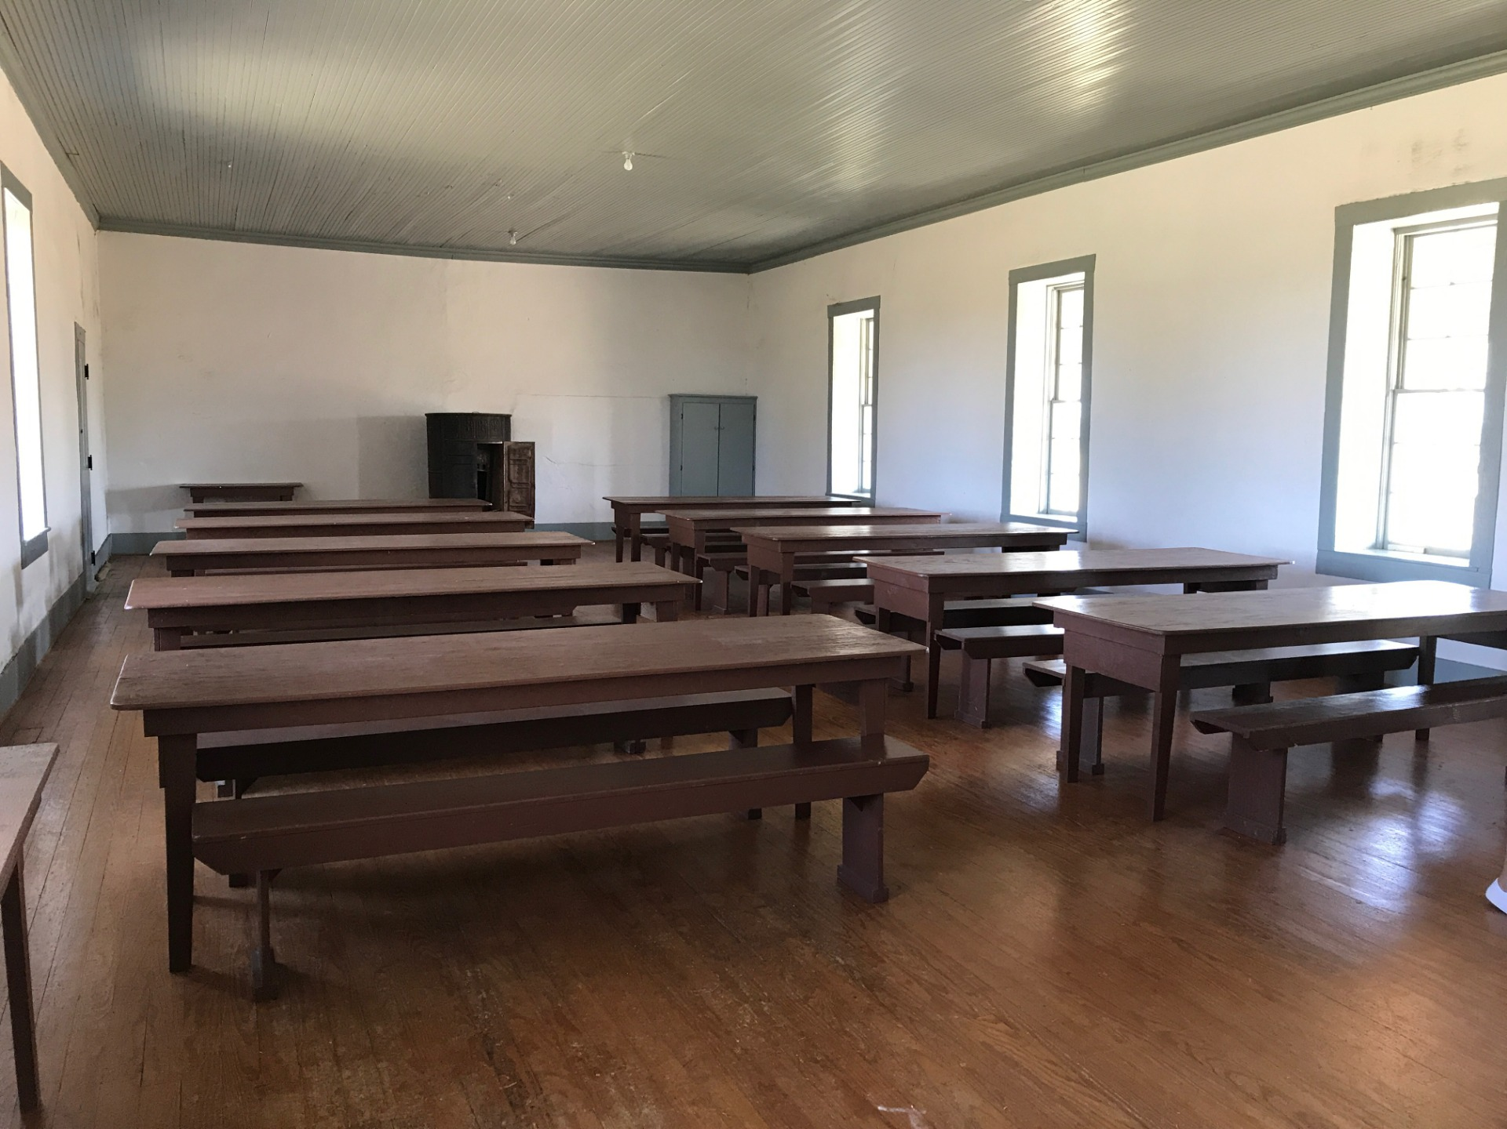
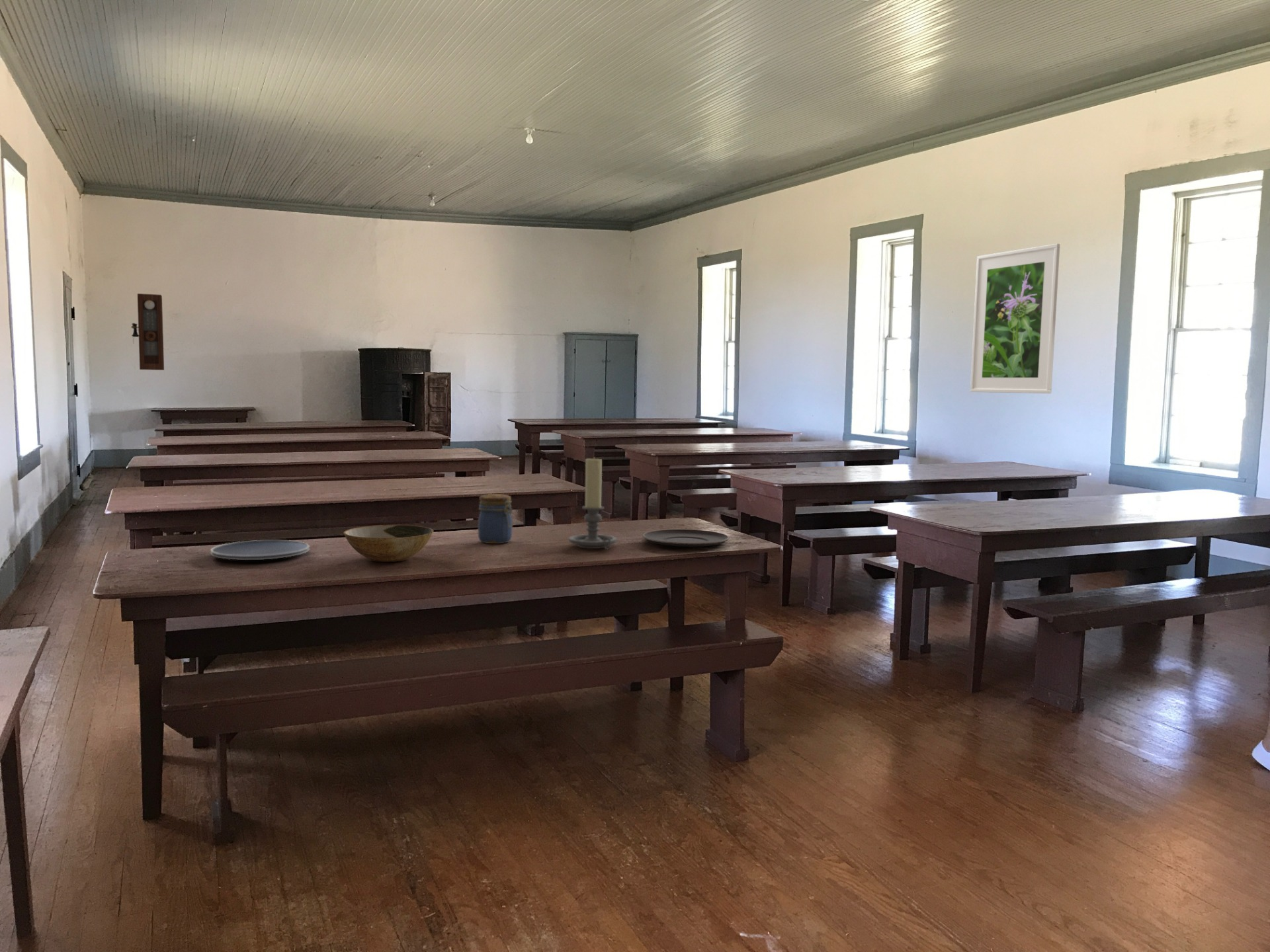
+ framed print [970,243,1060,394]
+ plate [210,539,310,561]
+ pendulum clock [130,293,165,371]
+ plate [642,529,730,547]
+ candle holder [568,456,617,551]
+ jar [478,493,513,544]
+ bowl [343,524,434,563]
